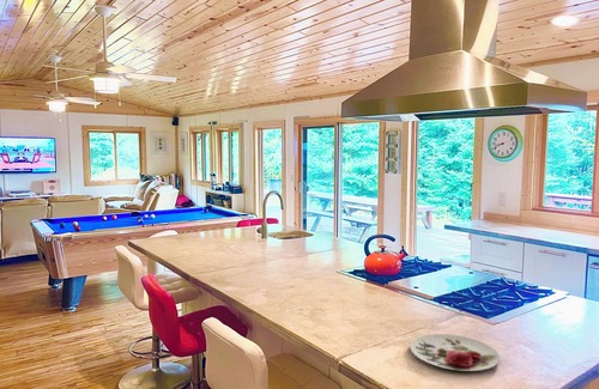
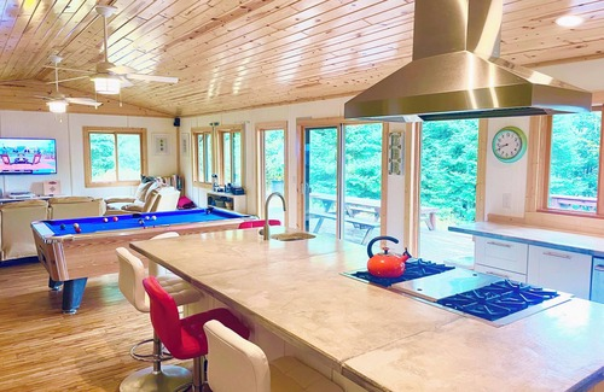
- plate [410,333,501,372]
